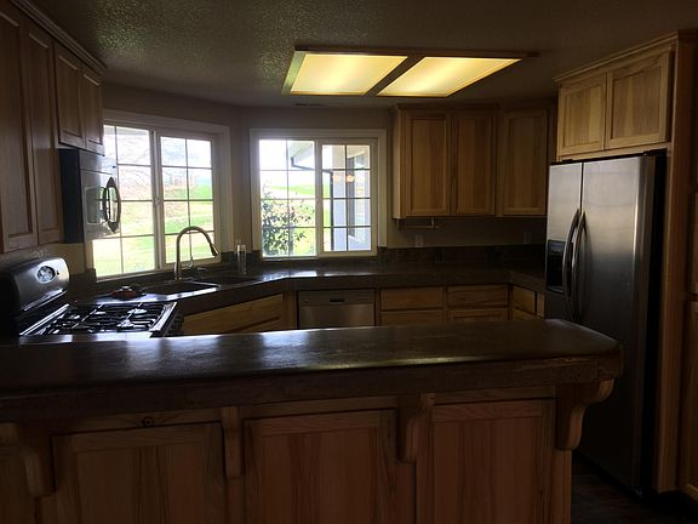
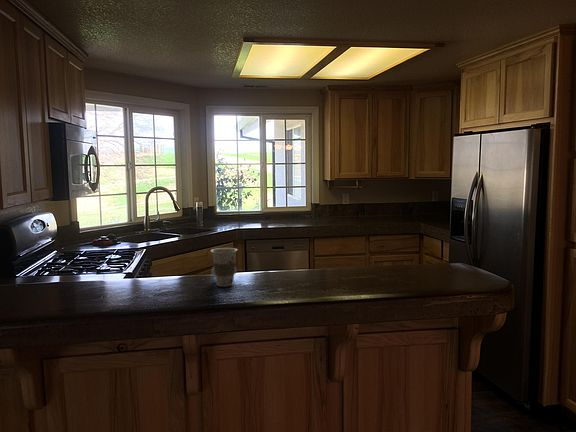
+ cup [210,247,238,288]
